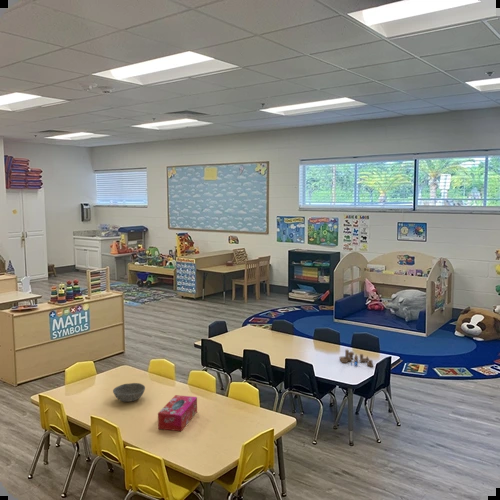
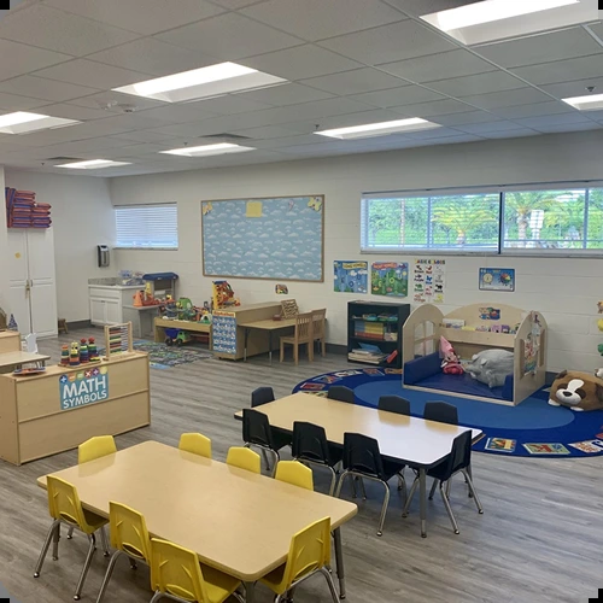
- bowl [112,382,146,403]
- tissue box [157,394,198,432]
- toy blocks [339,349,374,368]
